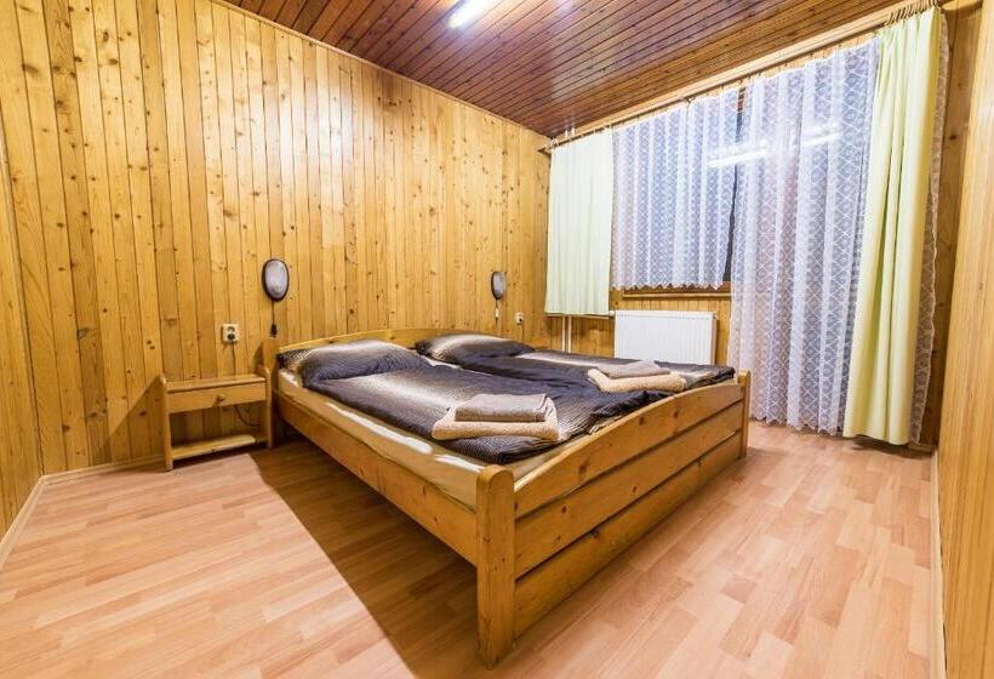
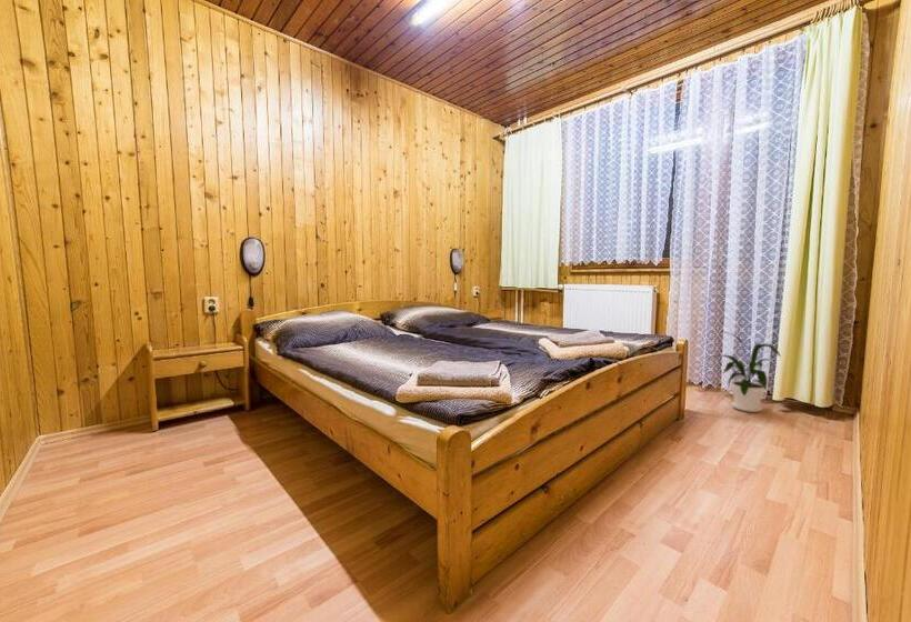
+ house plant [703,330,782,413]
